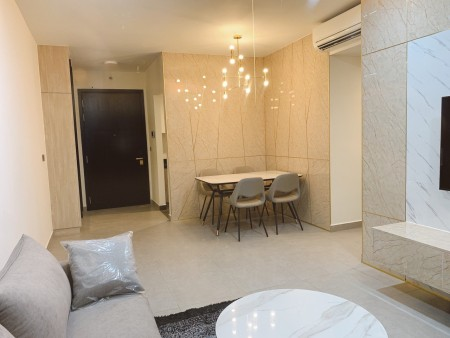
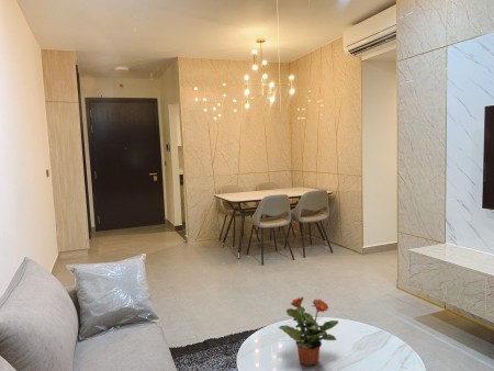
+ potted plant [278,295,339,368]
